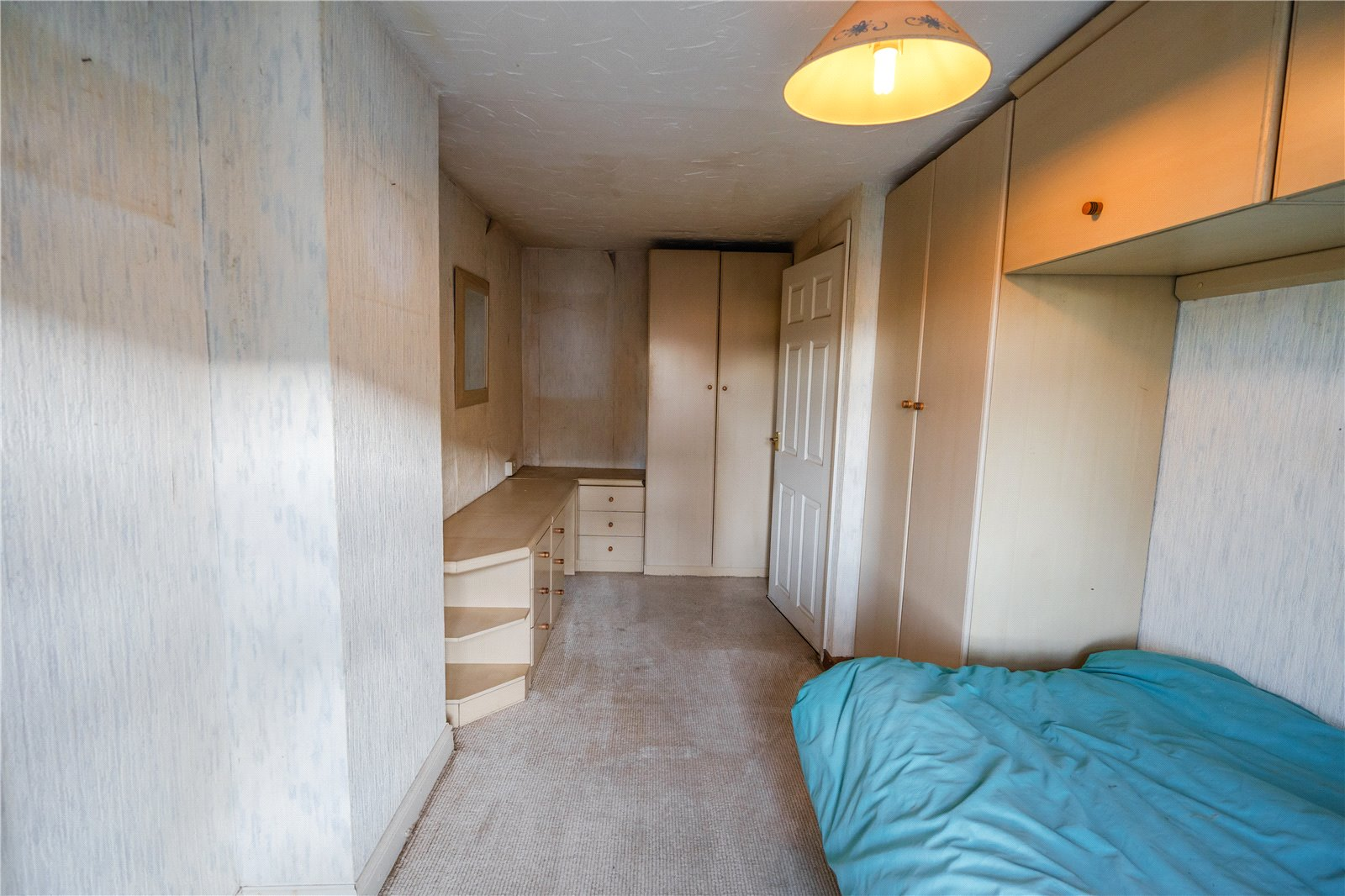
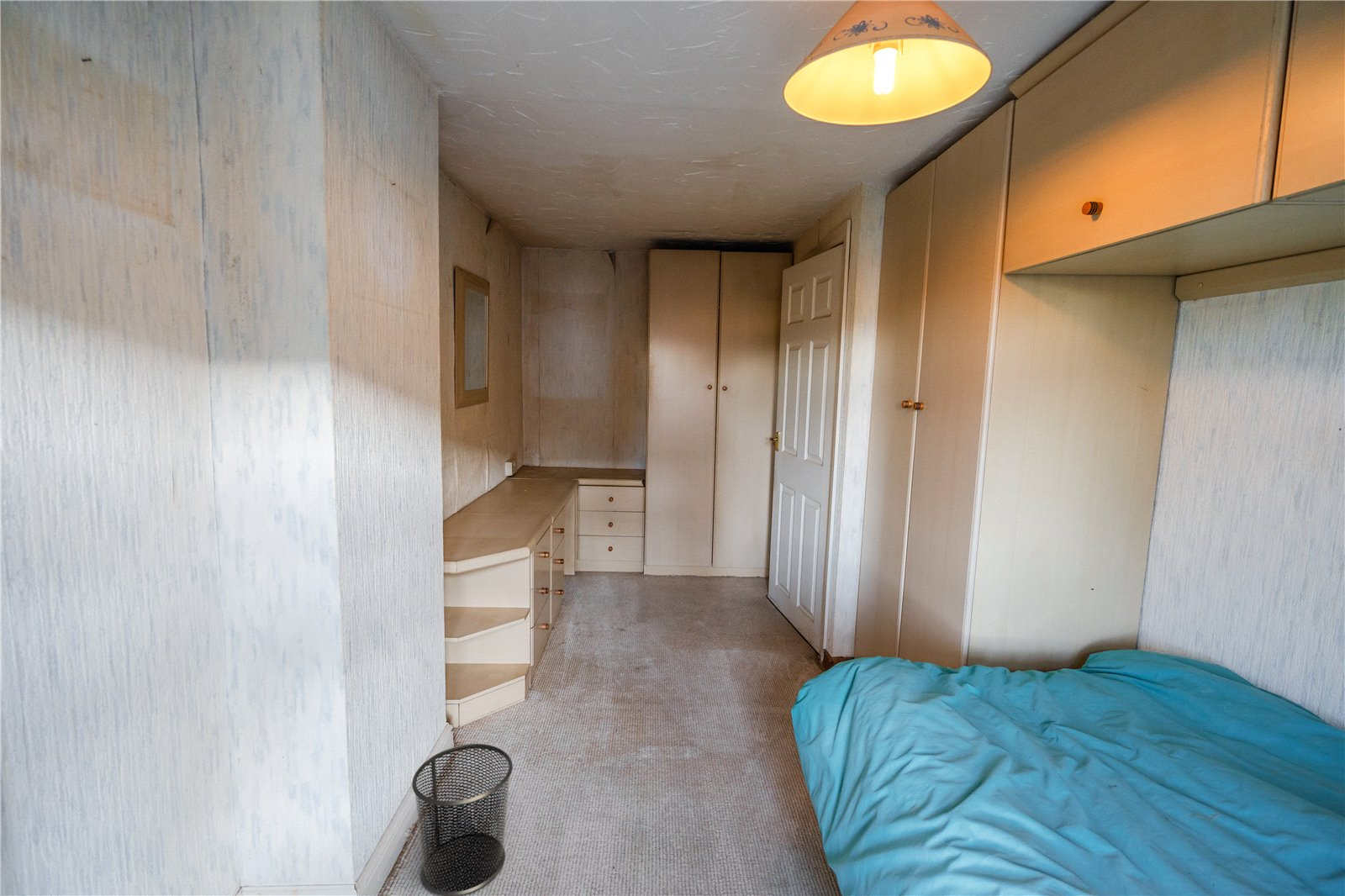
+ waste bin [411,743,514,896]
